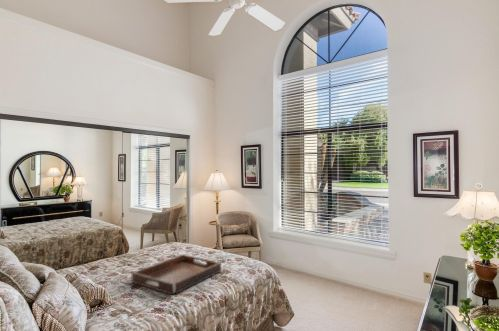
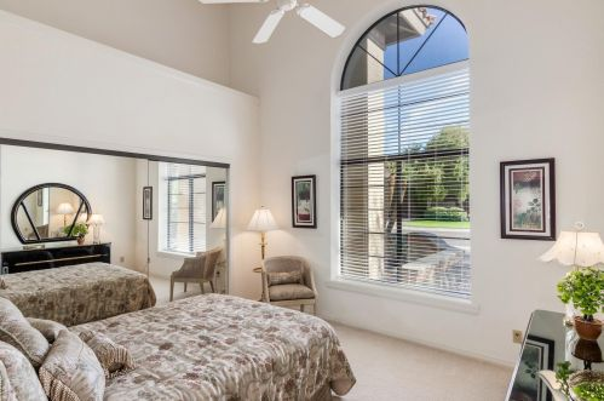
- serving tray [130,254,222,296]
